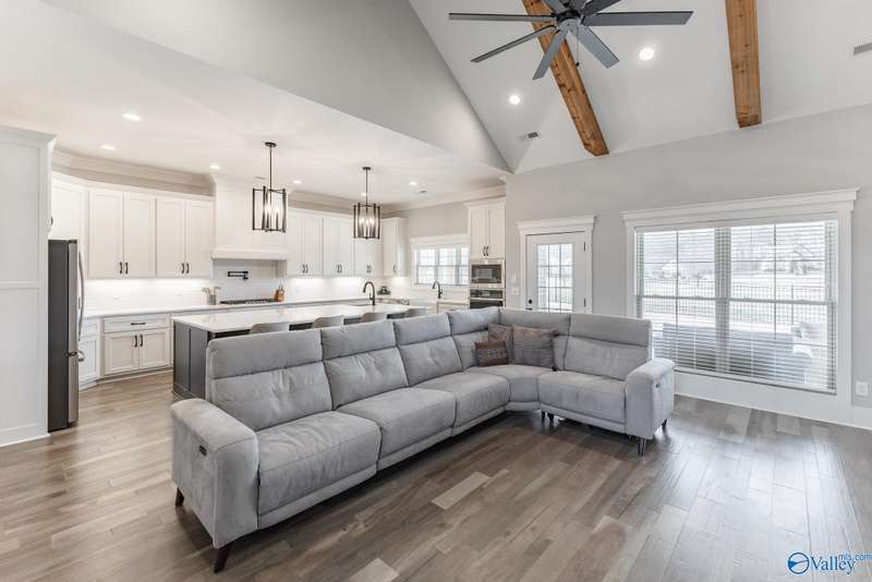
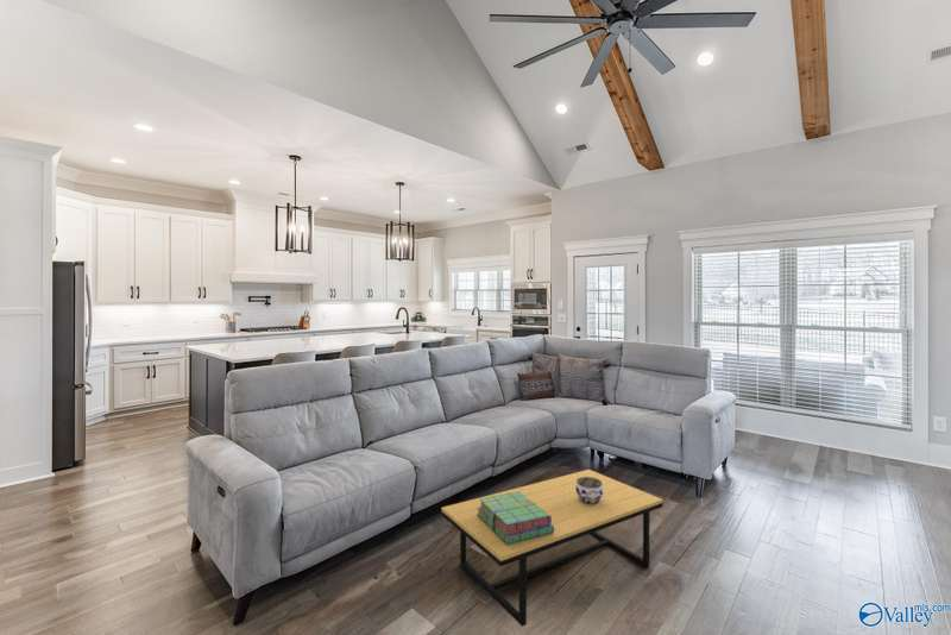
+ stack of books [477,491,554,545]
+ coffee table [440,469,665,628]
+ jar [575,477,604,504]
